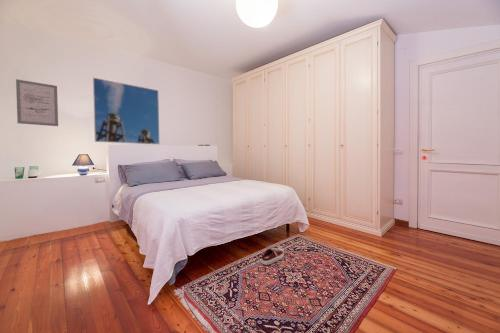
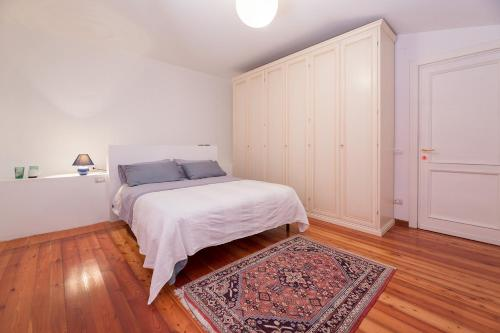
- shoe [261,247,285,266]
- wall art [15,78,59,127]
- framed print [92,77,160,145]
